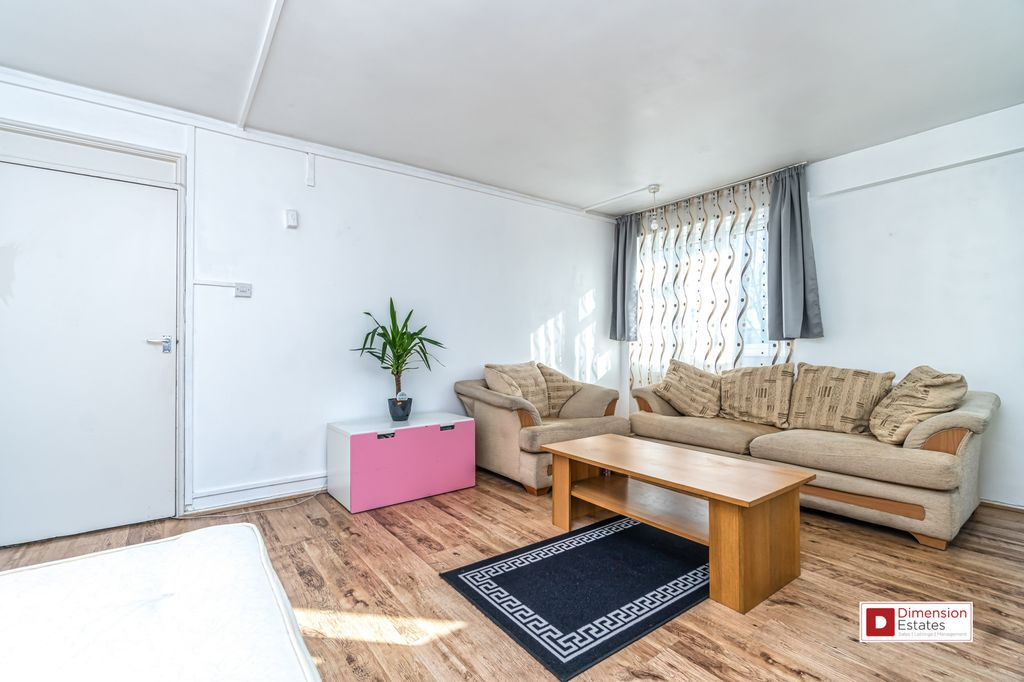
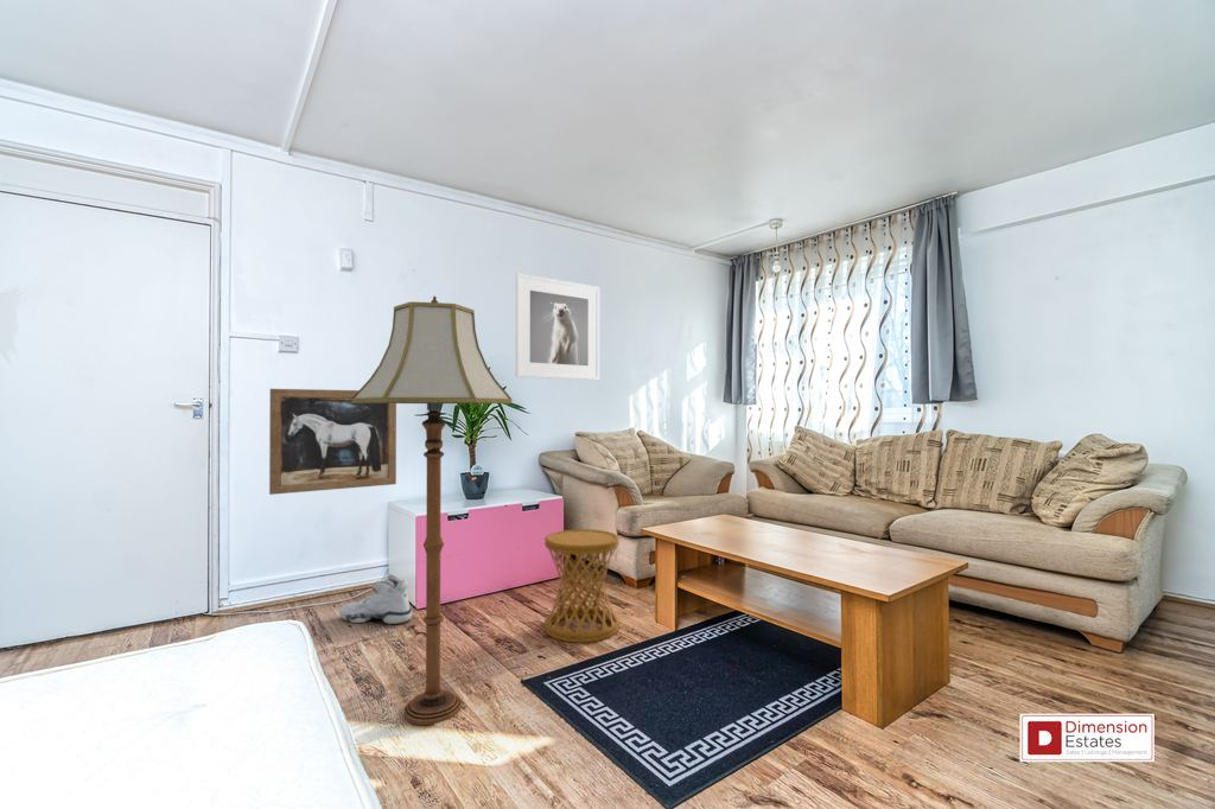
+ floor lamp [352,294,513,726]
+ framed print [515,272,600,381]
+ side table [543,528,621,644]
+ sneaker [338,573,413,625]
+ wall art [268,388,397,496]
